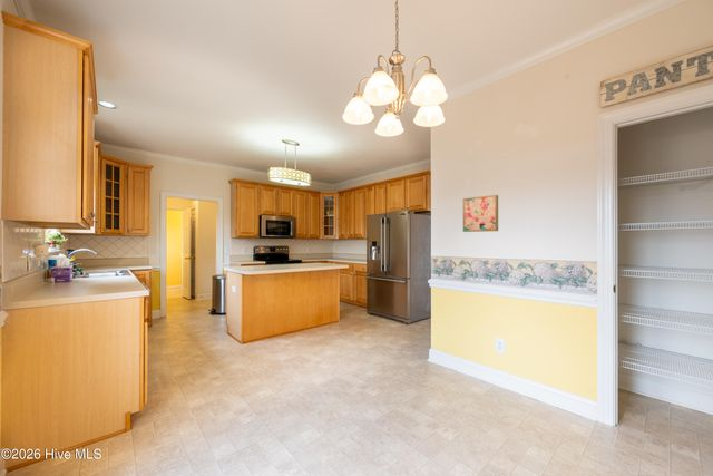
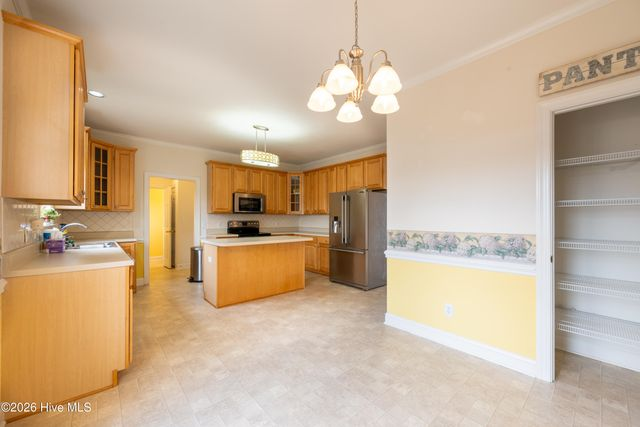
- wall art [462,194,499,233]
